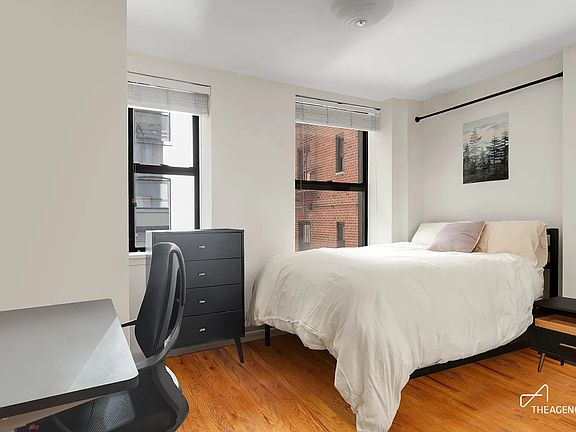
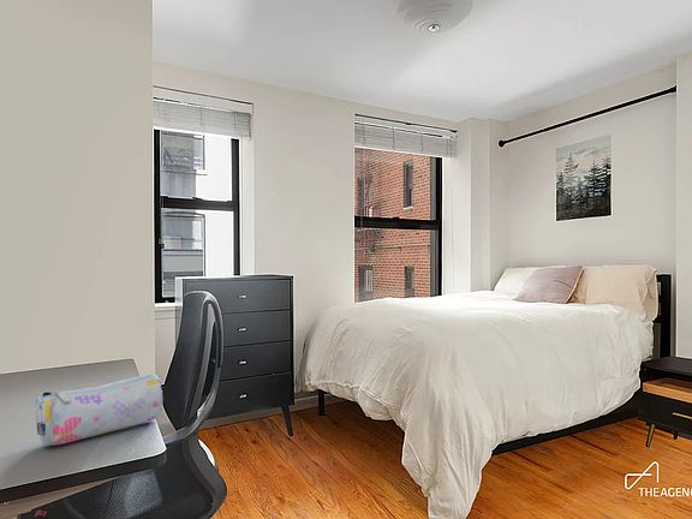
+ pencil case [35,372,163,447]
